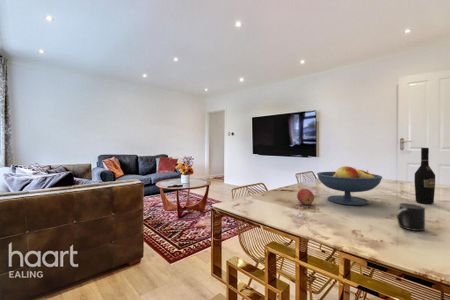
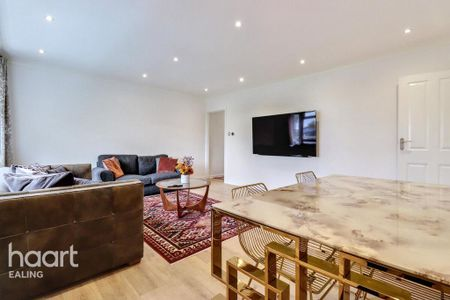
- wine bottle [413,147,436,205]
- fruit bowl [316,165,383,206]
- mug [396,202,426,232]
- apple [296,188,315,206]
